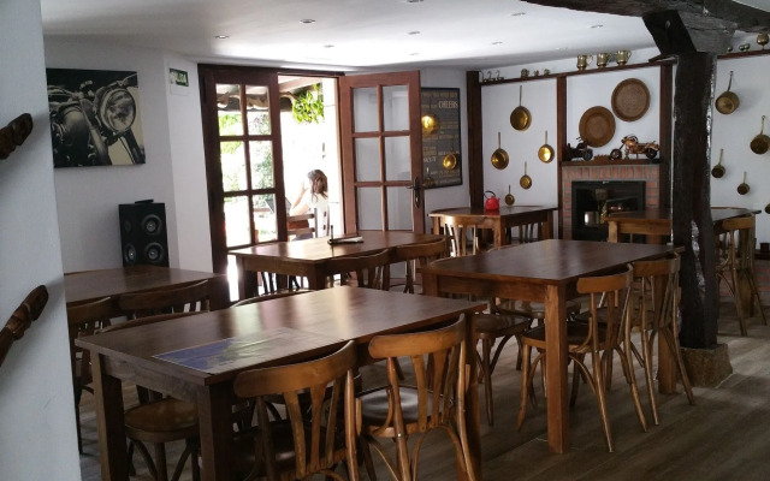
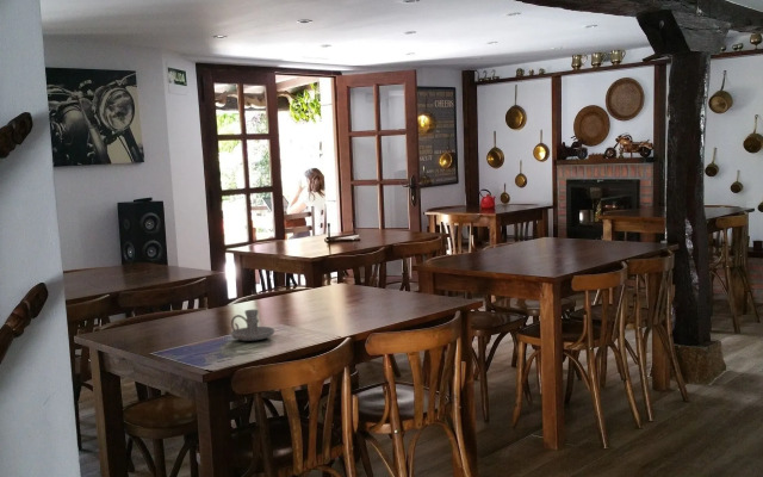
+ candle holder [230,309,275,342]
